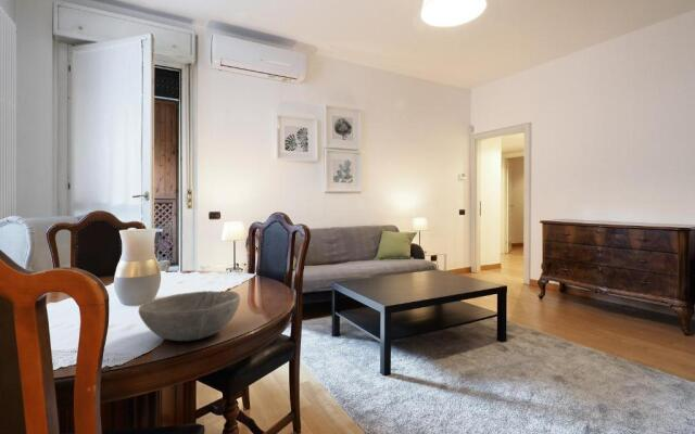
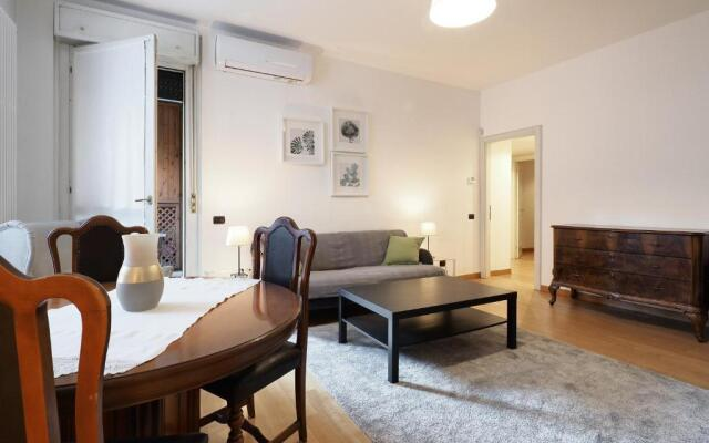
- bowl [138,290,241,342]
